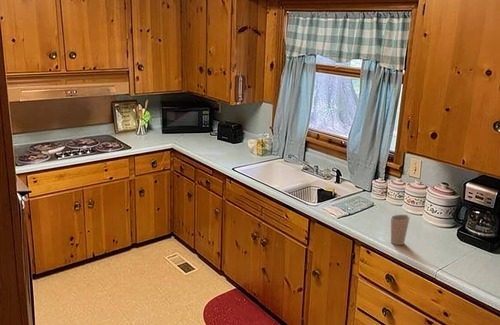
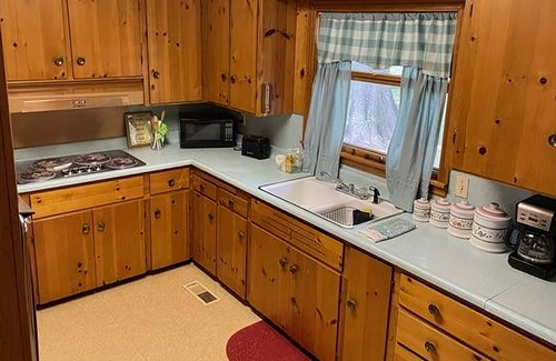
- cup [390,213,411,246]
